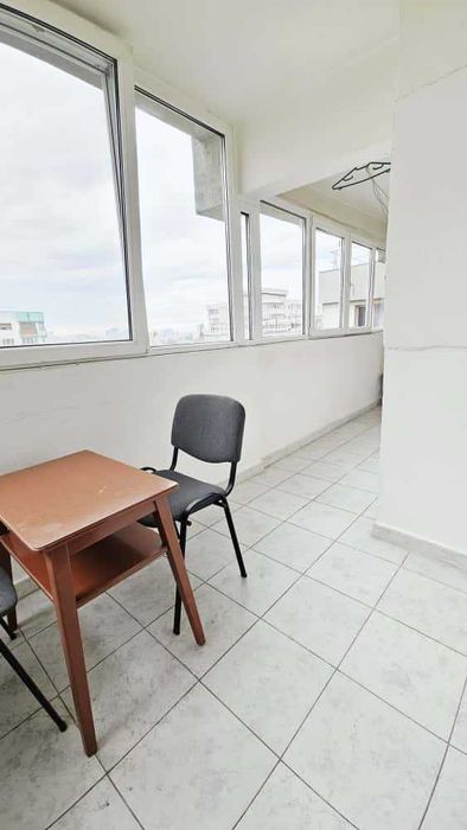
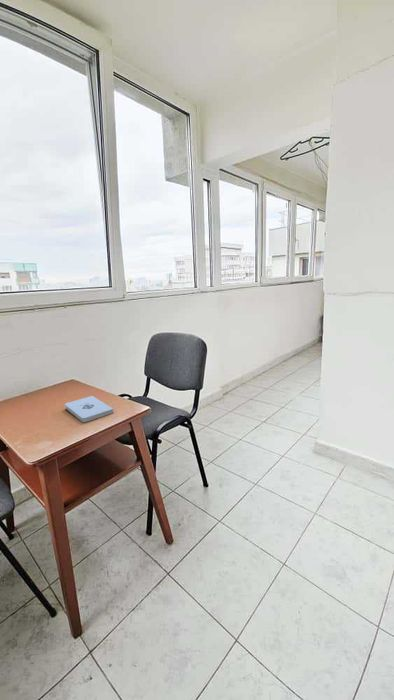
+ notepad [64,395,114,423]
